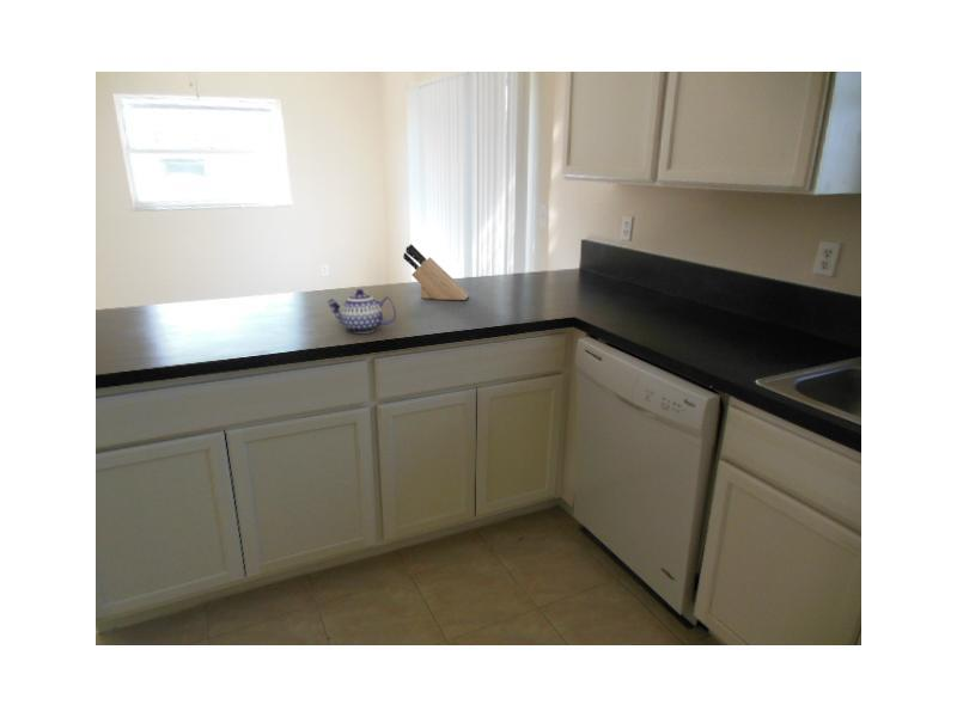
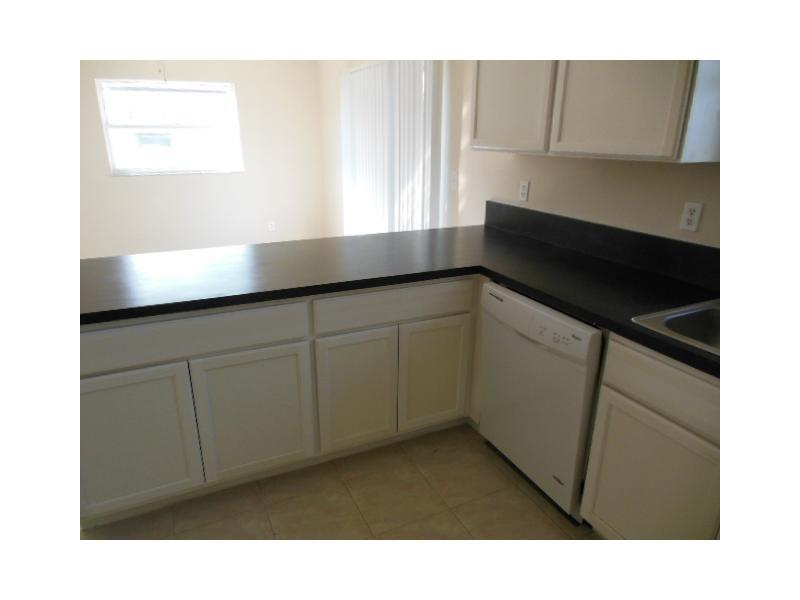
- teapot [327,288,397,335]
- knife block [402,243,469,301]
